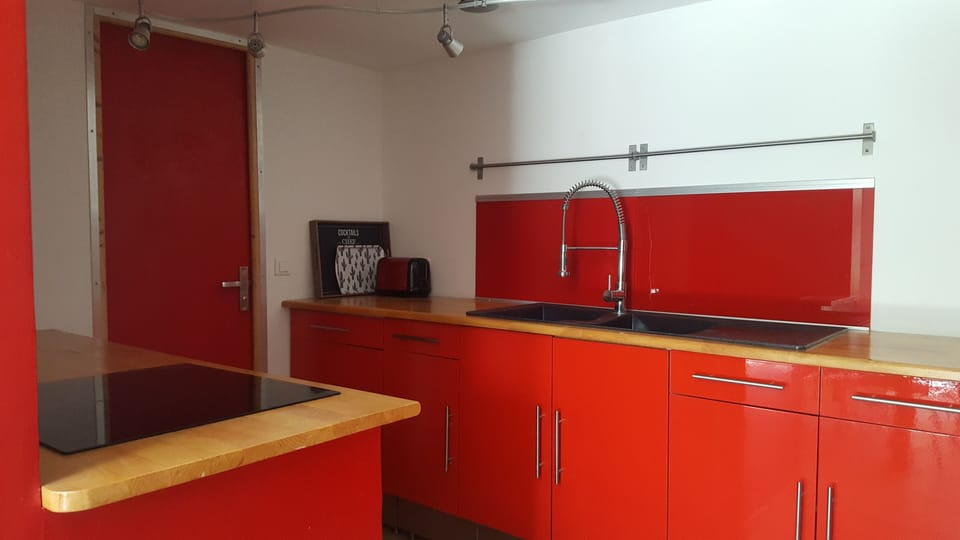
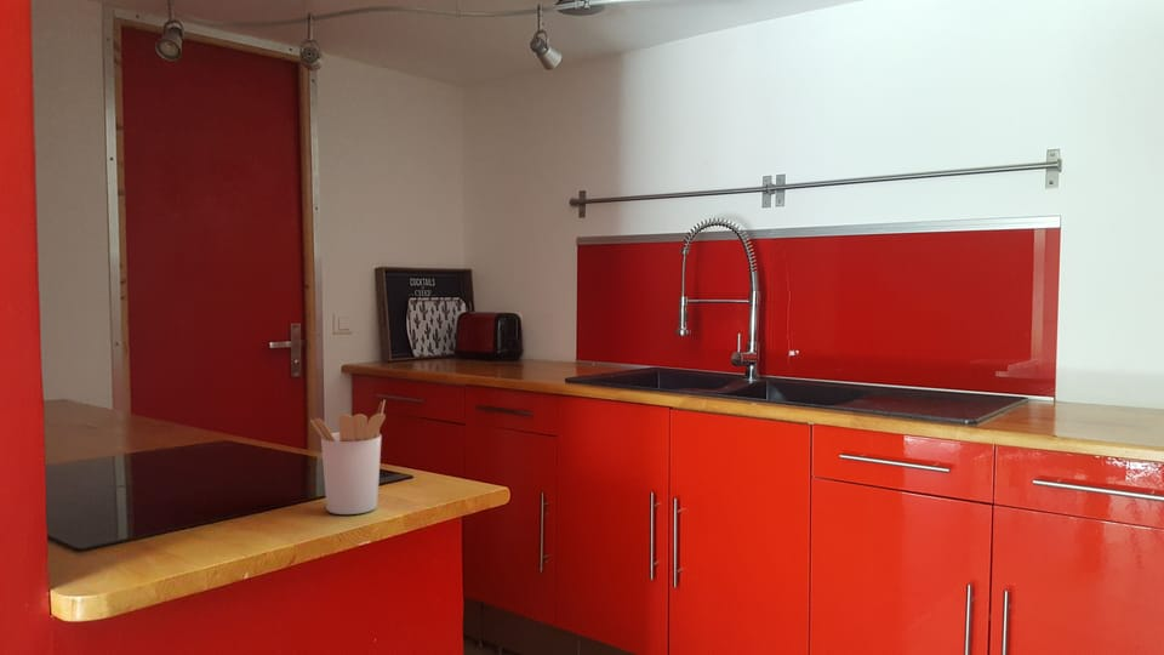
+ utensil holder [309,399,387,516]
